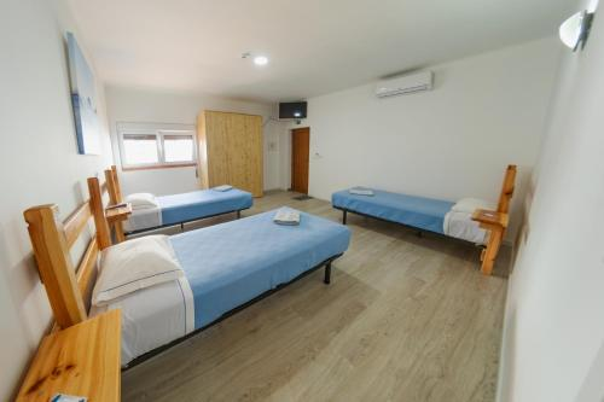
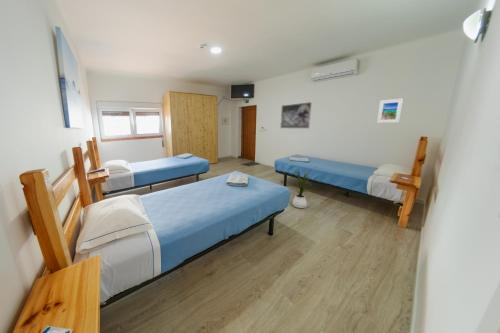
+ house plant [289,166,317,209]
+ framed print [376,97,404,124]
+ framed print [279,101,313,129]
